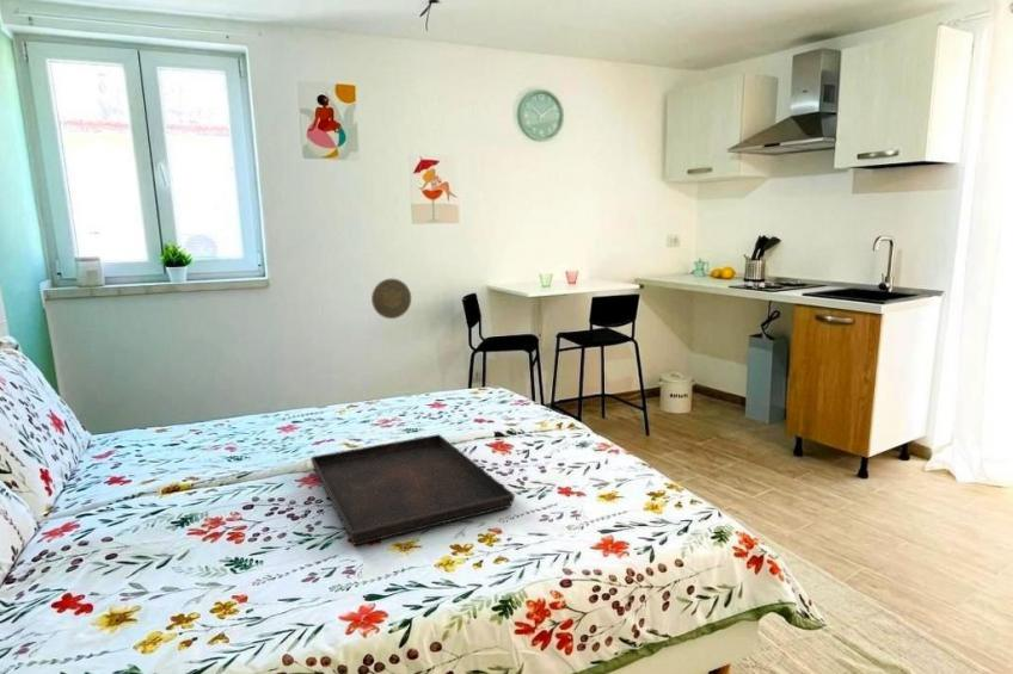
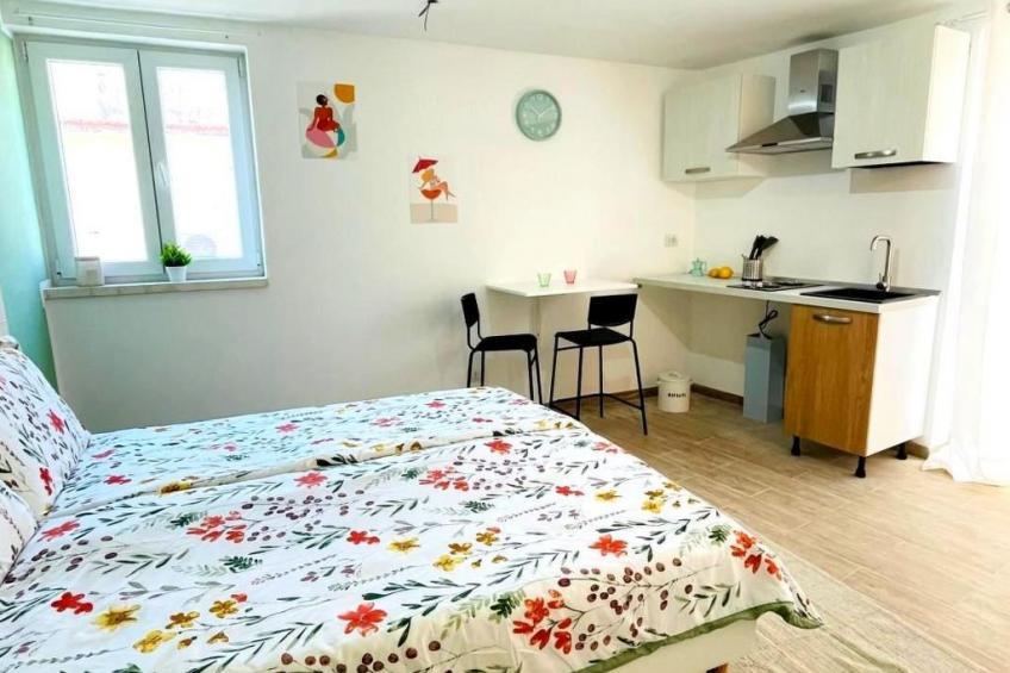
- decorative plate [370,278,412,320]
- serving tray [309,433,516,546]
